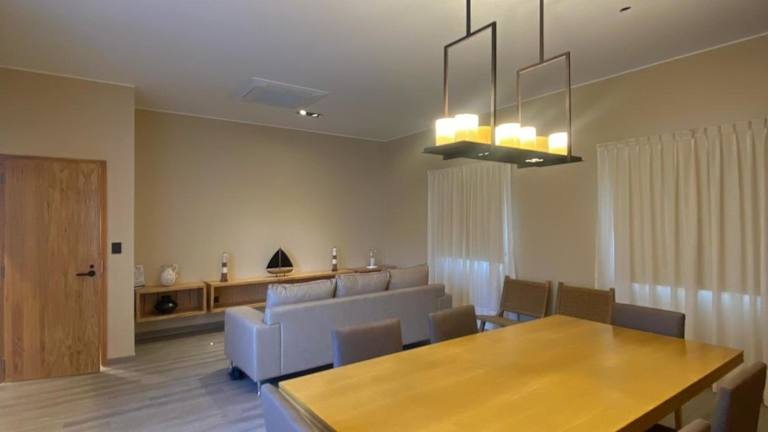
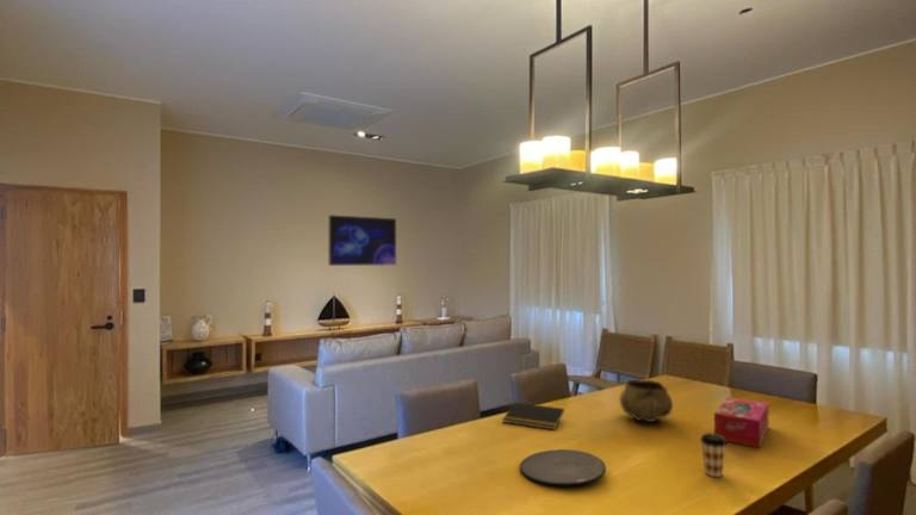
+ notepad [501,402,565,430]
+ coffee cup [699,432,728,478]
+ plate [519,448,607,486]
+ tissue box [713,396,769,448]
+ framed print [327,213,397,267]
+ decorative bowl [619,379,674,423]
